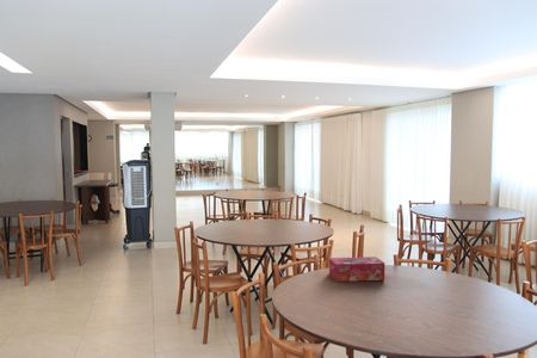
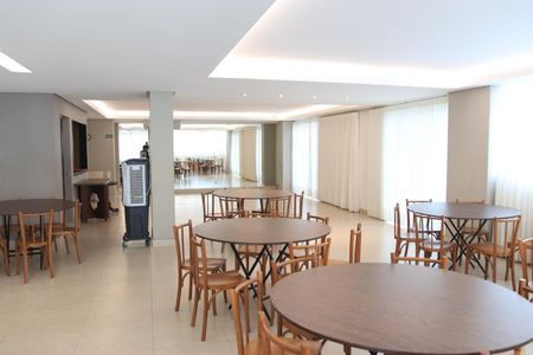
- tissue box [328,255,385,283]
